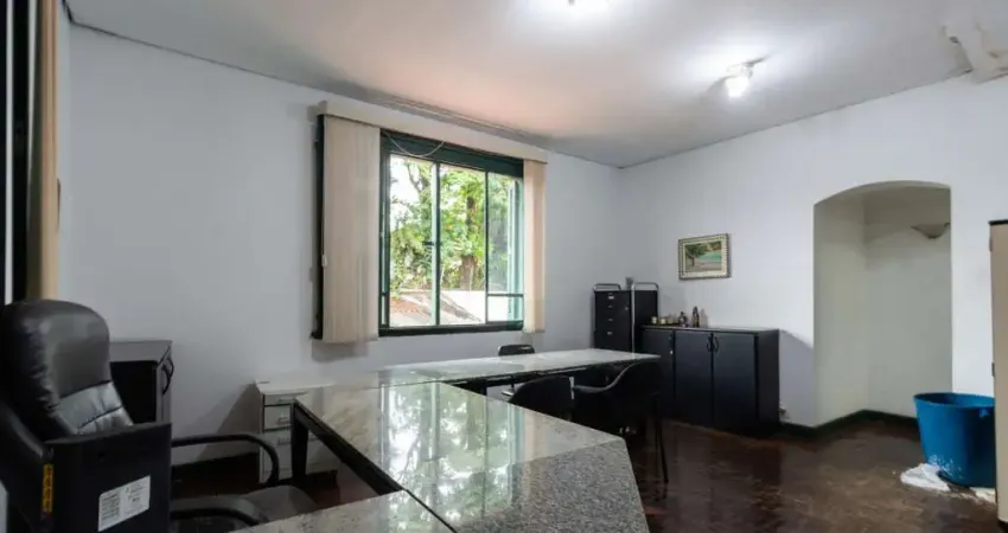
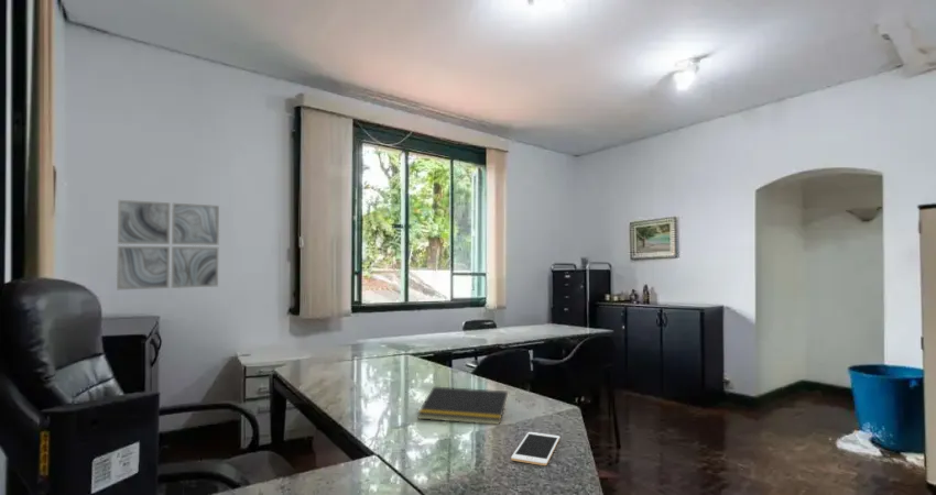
+ wall art [116,199,220,290]
+ cell phone [510,431,560,466]
+ notepad [416,386,509,425]
